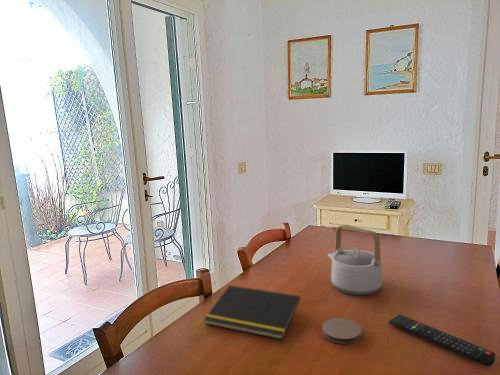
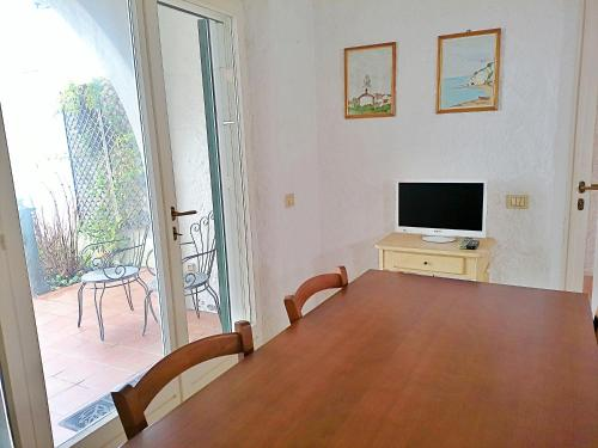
- coaster [321,317,362,345]
- teapot [327,224,384,296]
- remote control [388,313,496,367]
- notepad [203,284,301,340]
